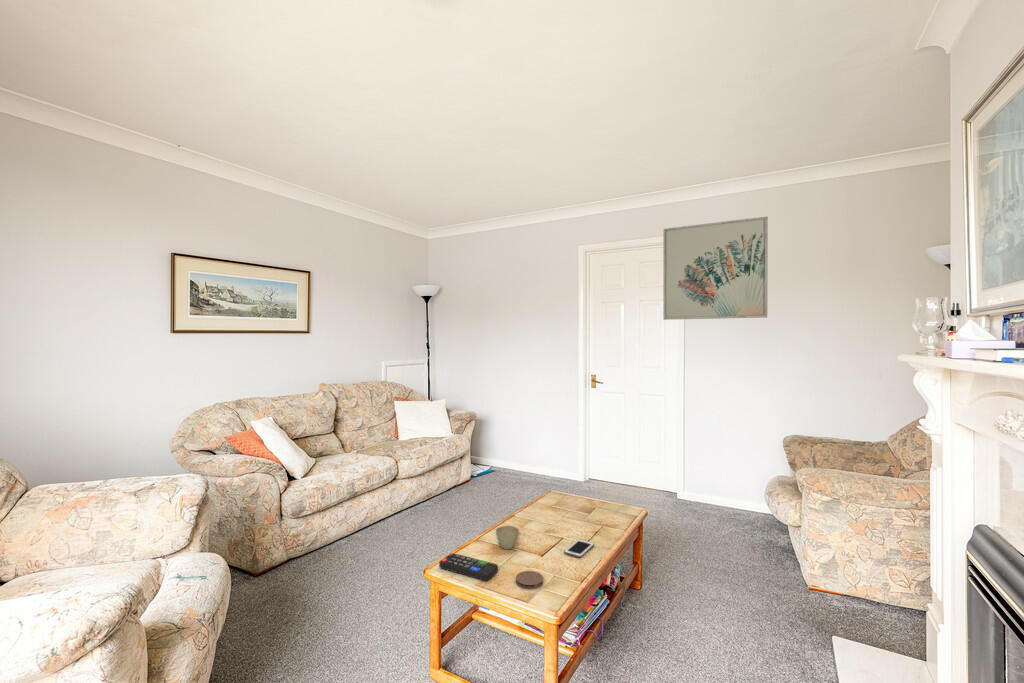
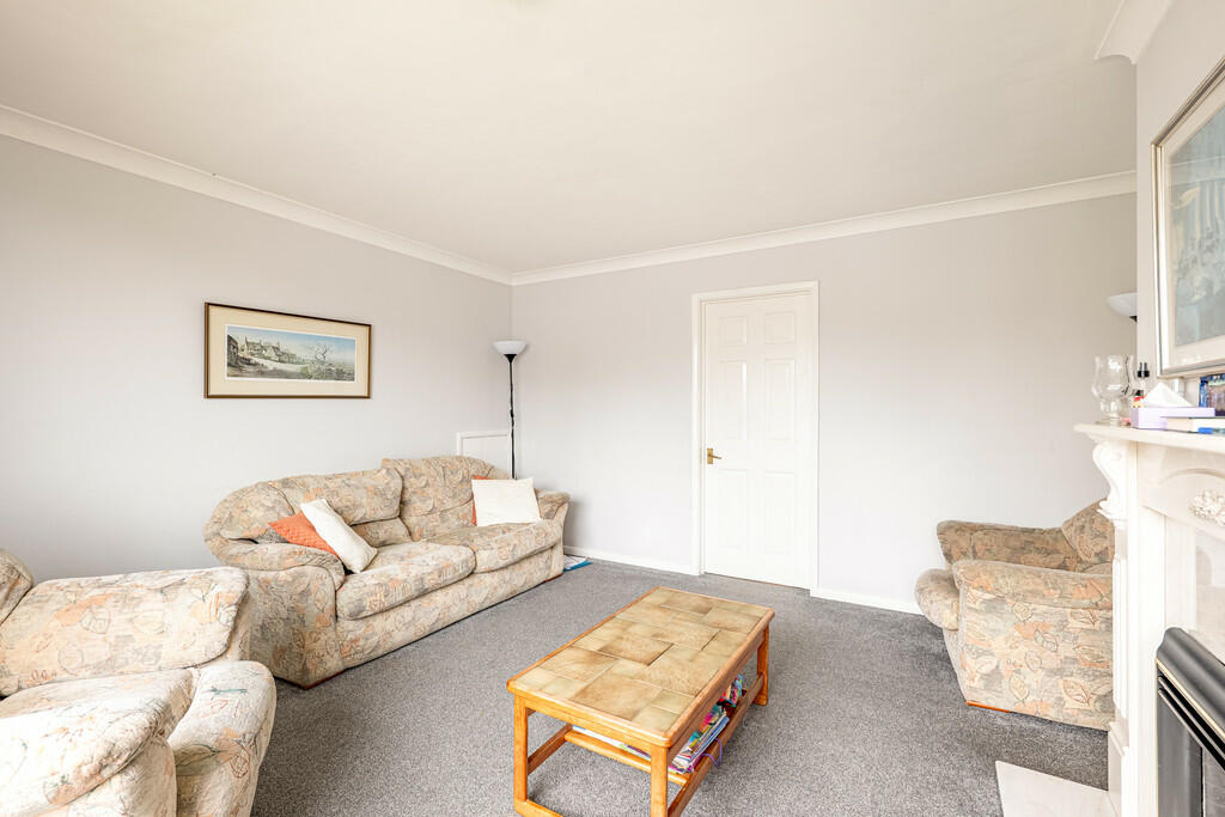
- flower pot [495,525,520,550]
- remote control [438,552,499,582]
- cell phone [563,538,595,559]
- coaster [515,570,544,590]
- wall art [662,216,769,321]
